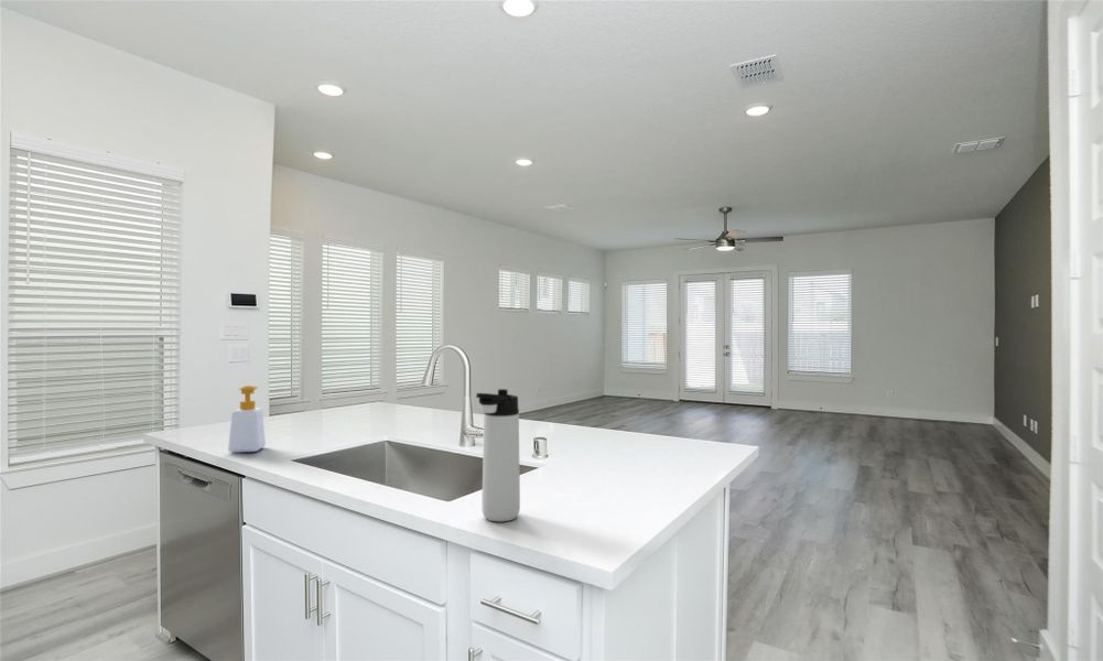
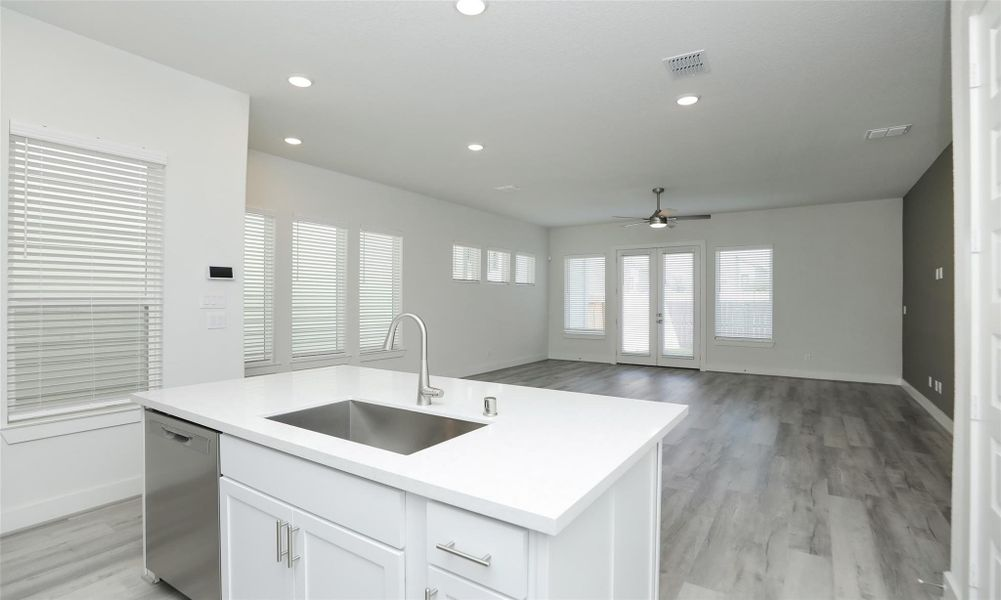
- soap bottle [227,384,267,454]
- thermos bottle [475,388,521,522]
